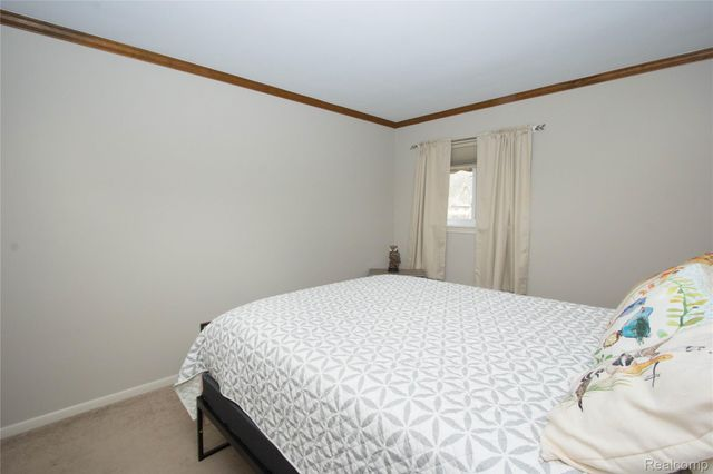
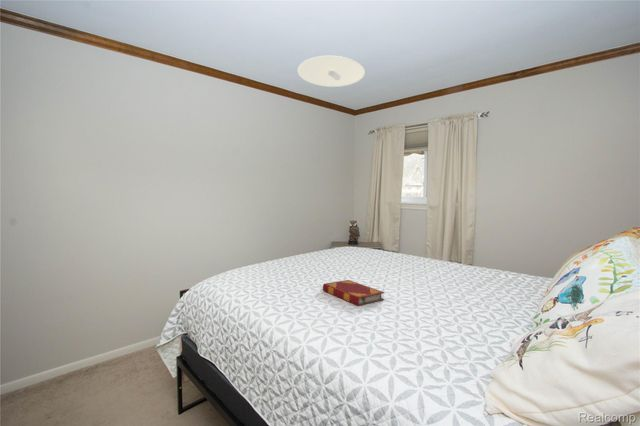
+ ceiling light [297,55,366,88]
+ hardback book [322,279,386,307]
